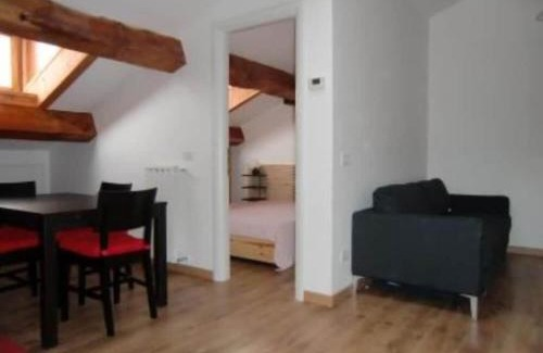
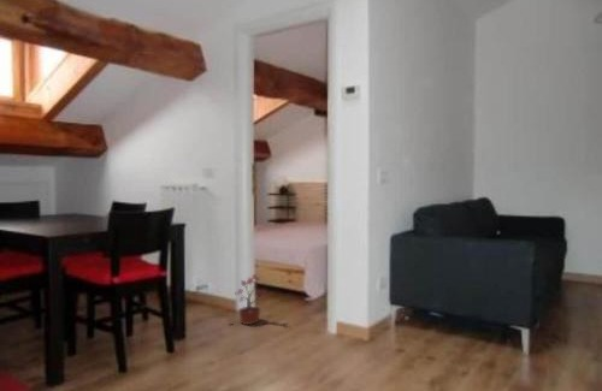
+ potted plant [228,273,268,326]
